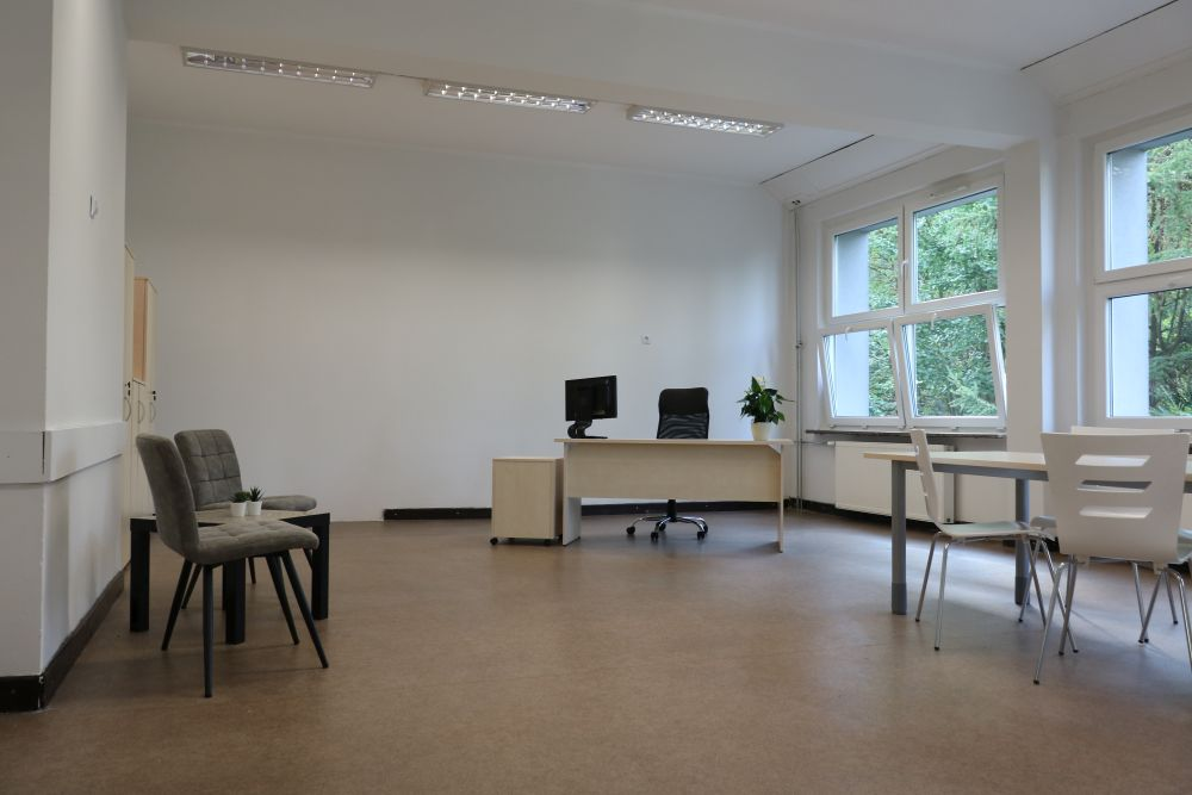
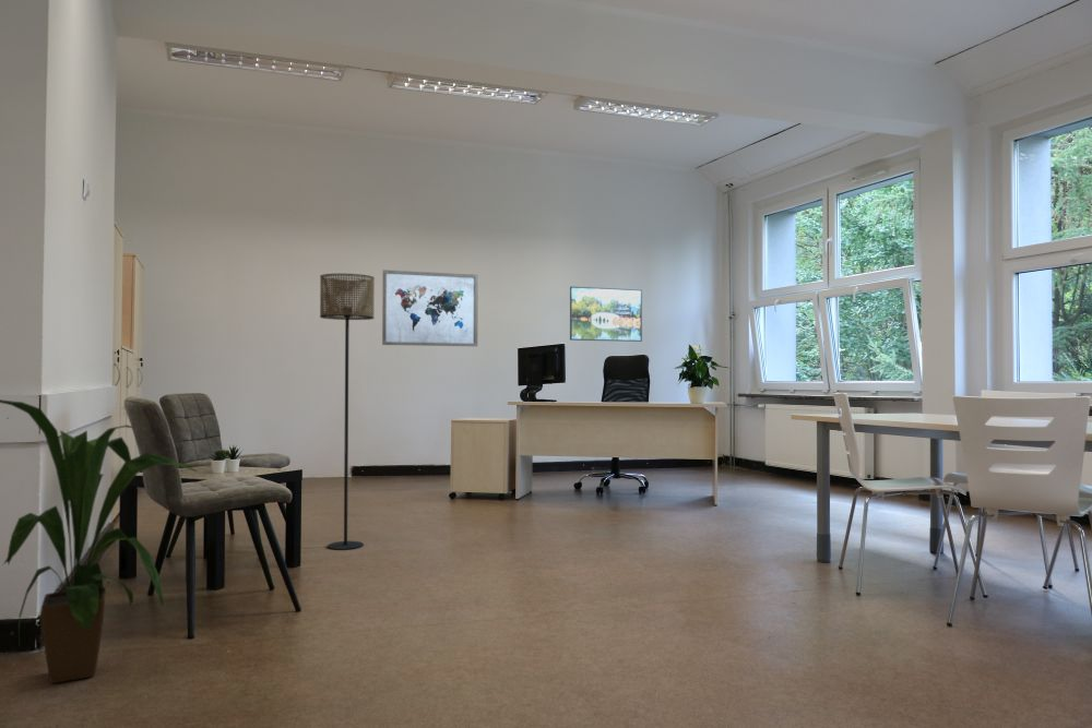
+ wall art [381,268,479,347]
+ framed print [569,285,643,343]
+ floor lamp [319,273,376,551]
+ house plant [0,398,200,684]
